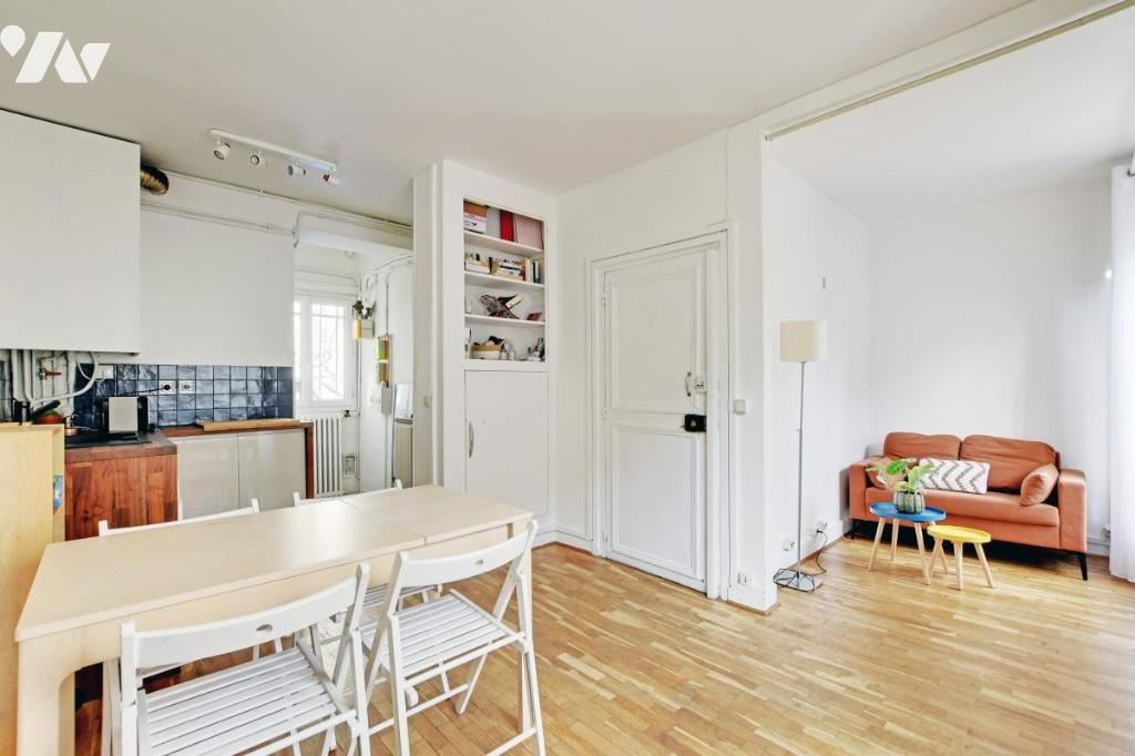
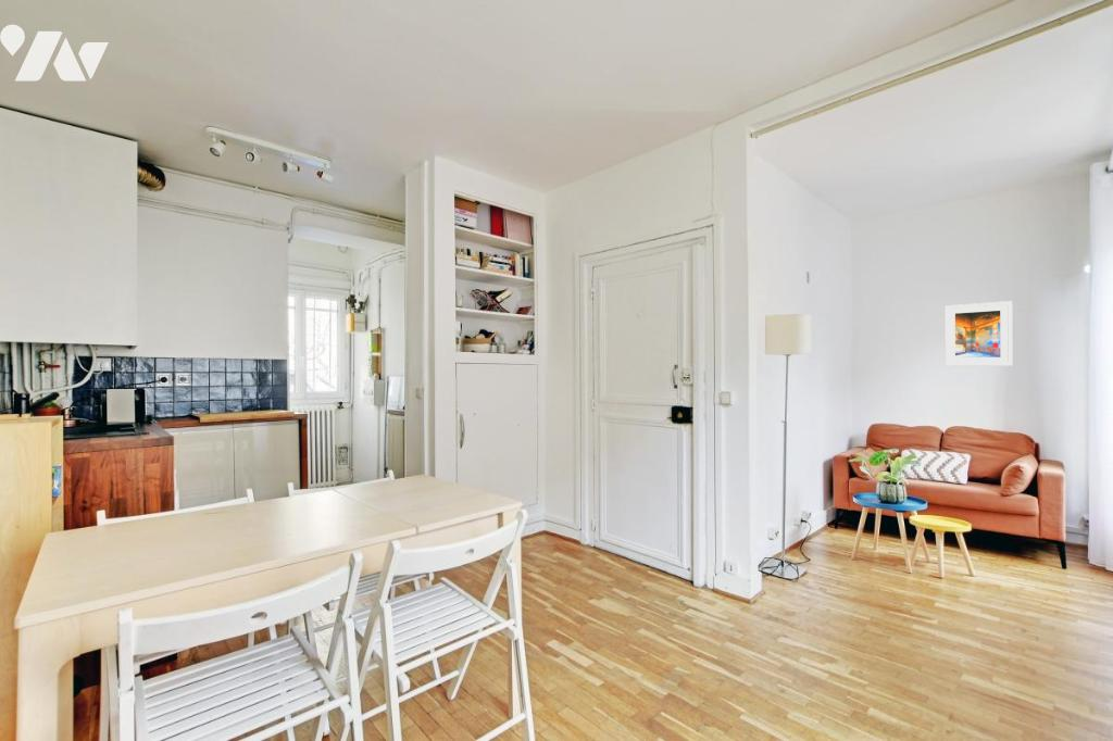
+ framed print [943,300,1013,367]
